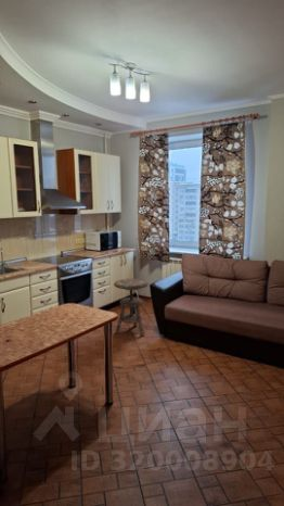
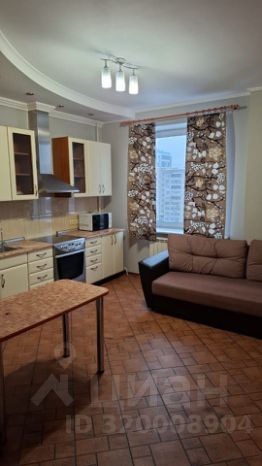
- side table [113,278,150,338]
